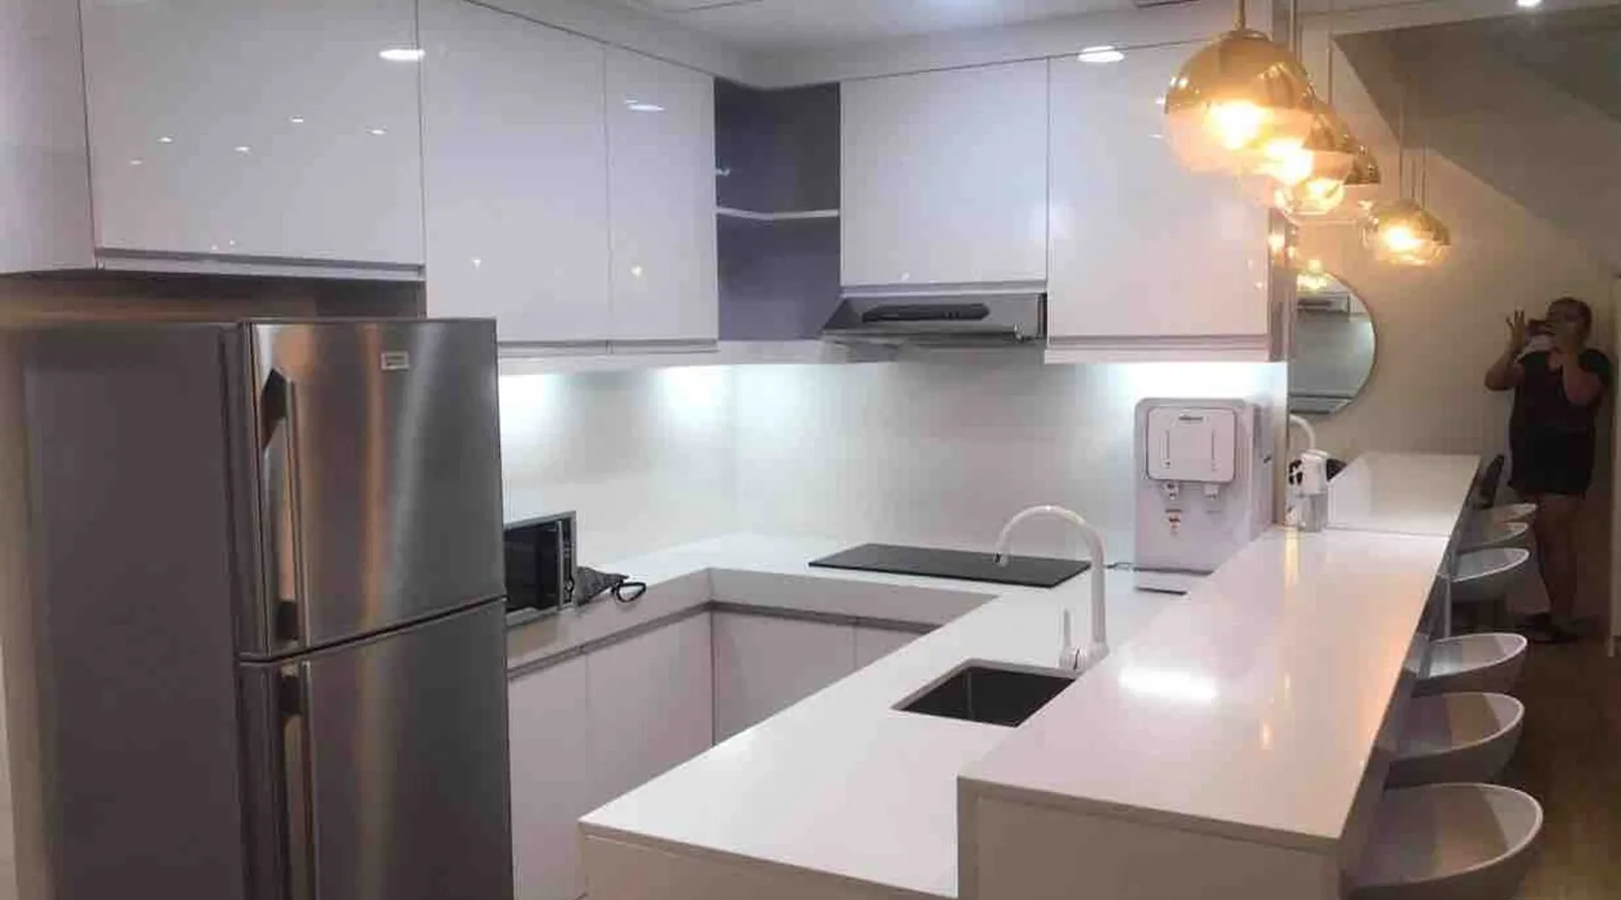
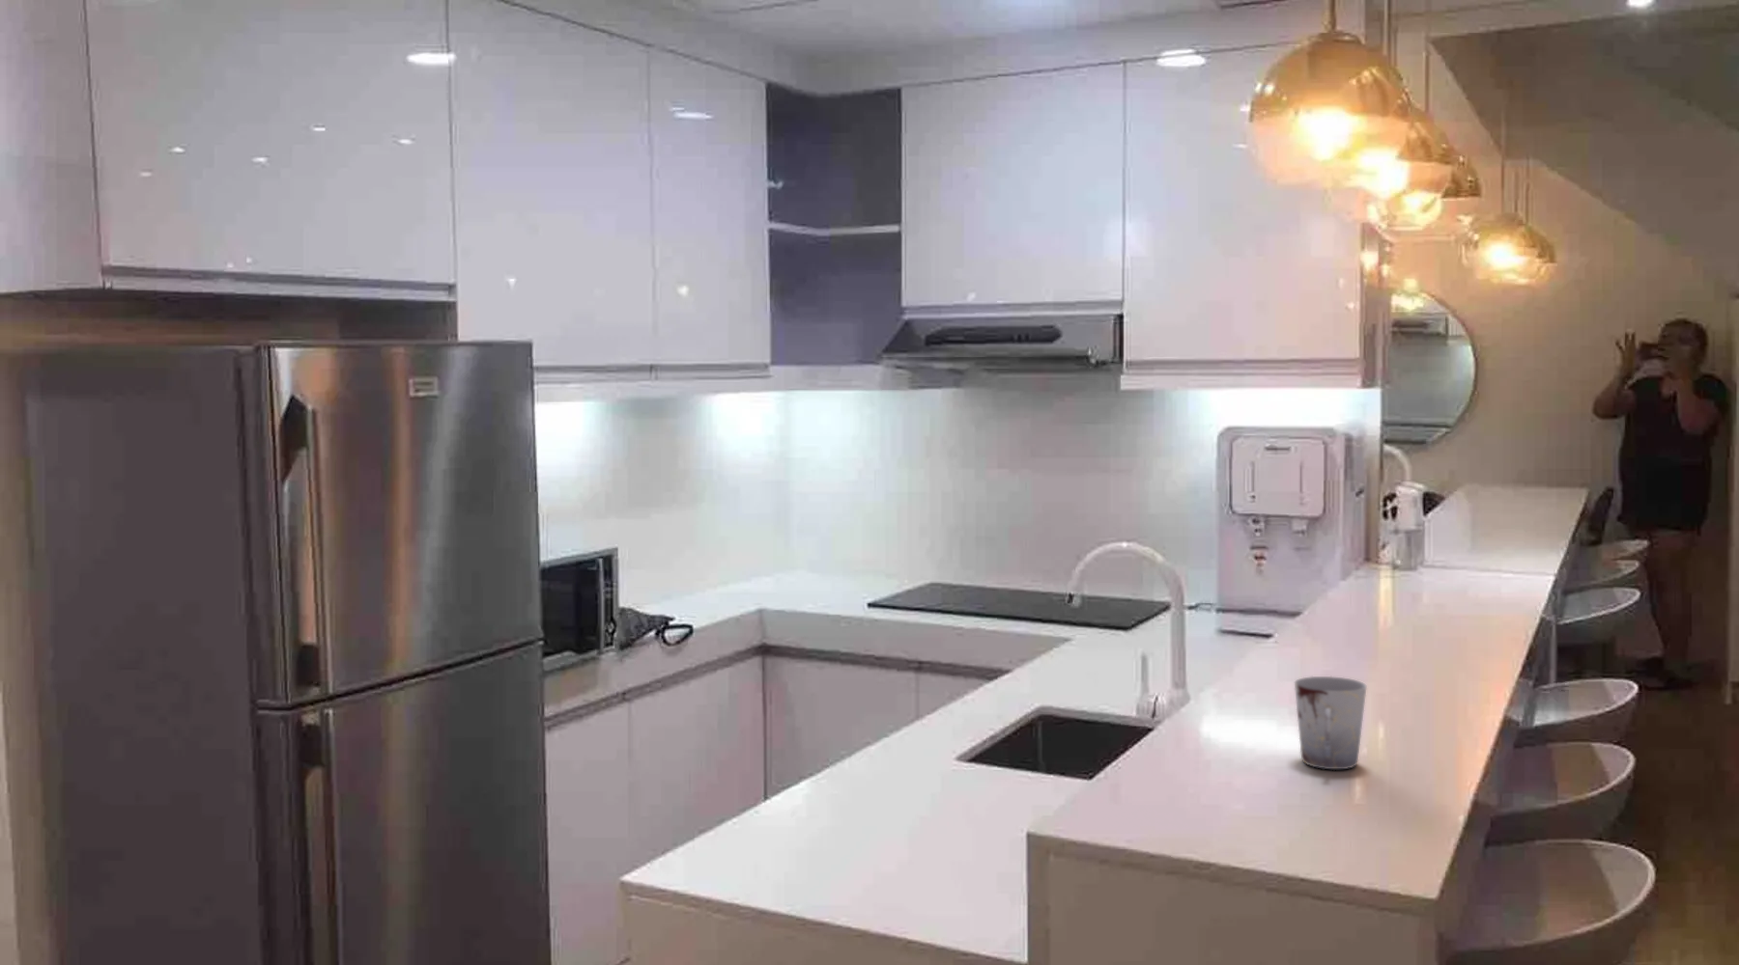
+ cup [1294,675,1368,770]
